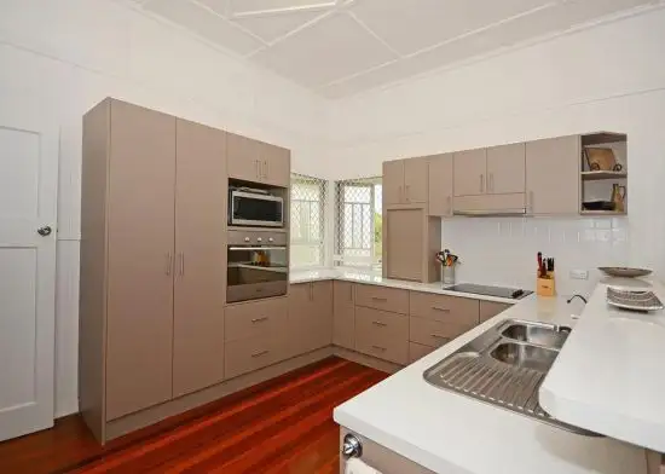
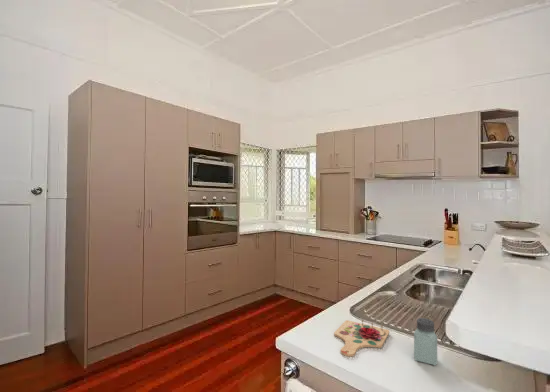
+ cutting board [333,319,390,358]
+ saltshaker [413,317,438,366]
